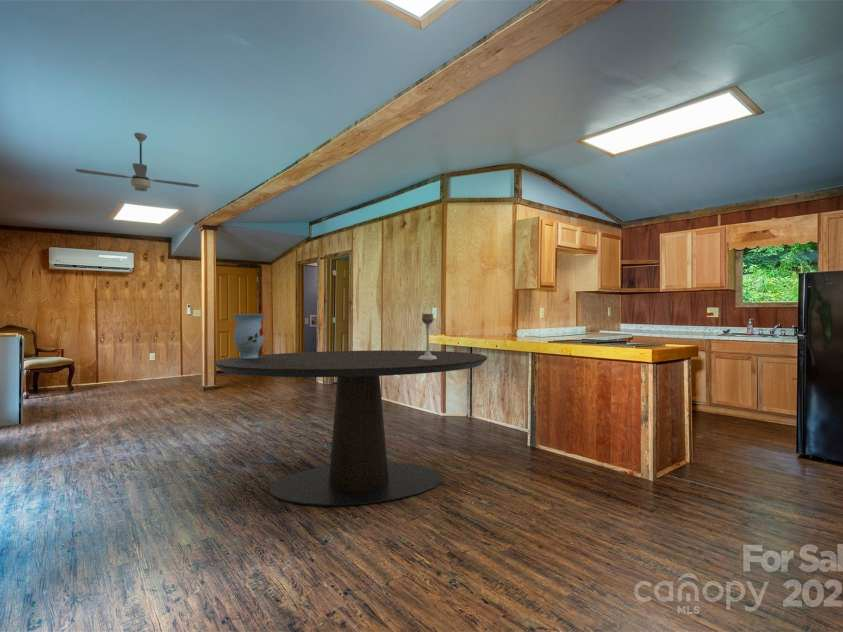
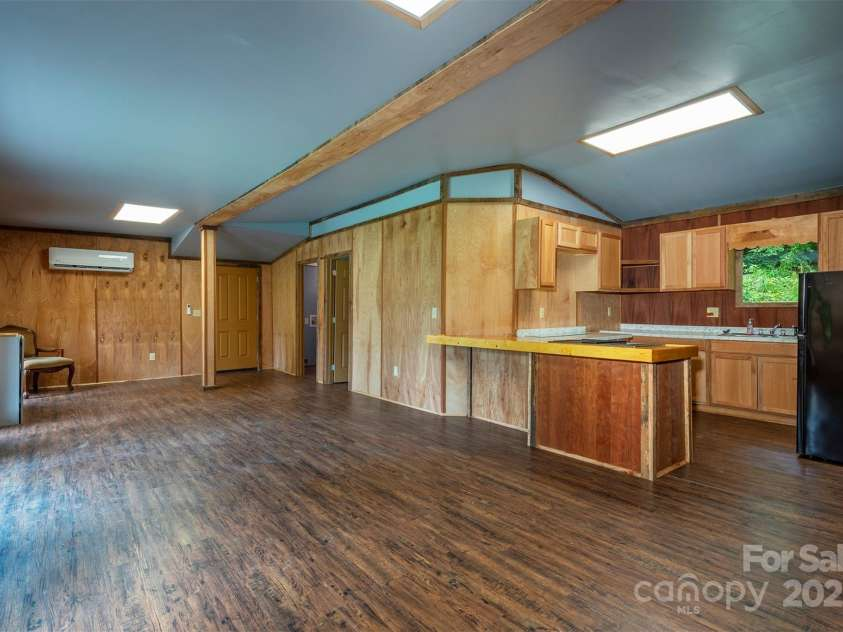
- ceiling fan [74,132,200,192]
- dining table [214,349,488,507]
- vase [230,313,267,358]
- candle holder [418,313,437,360]
